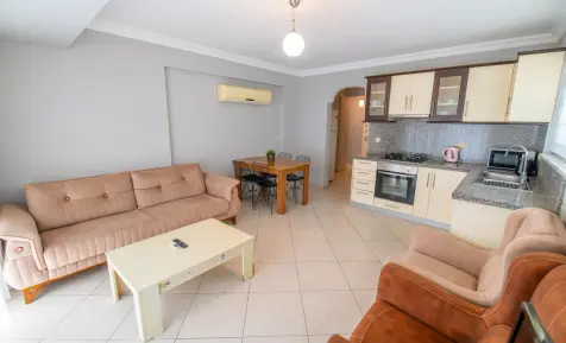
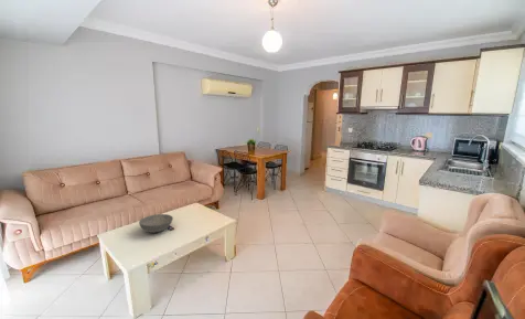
+ bowl [138,213,174,234]
